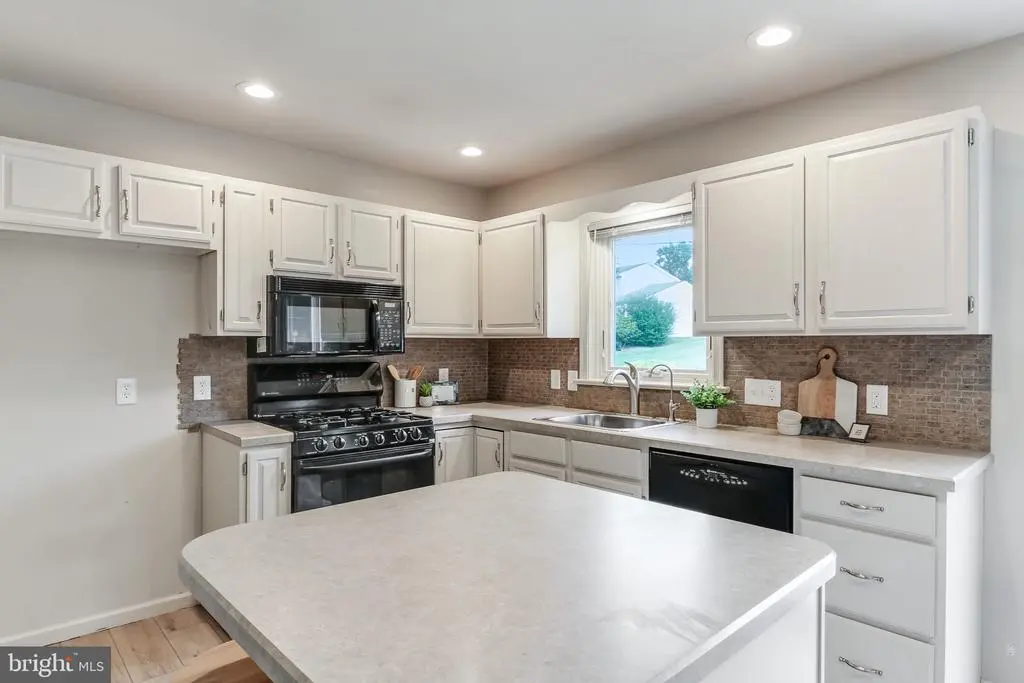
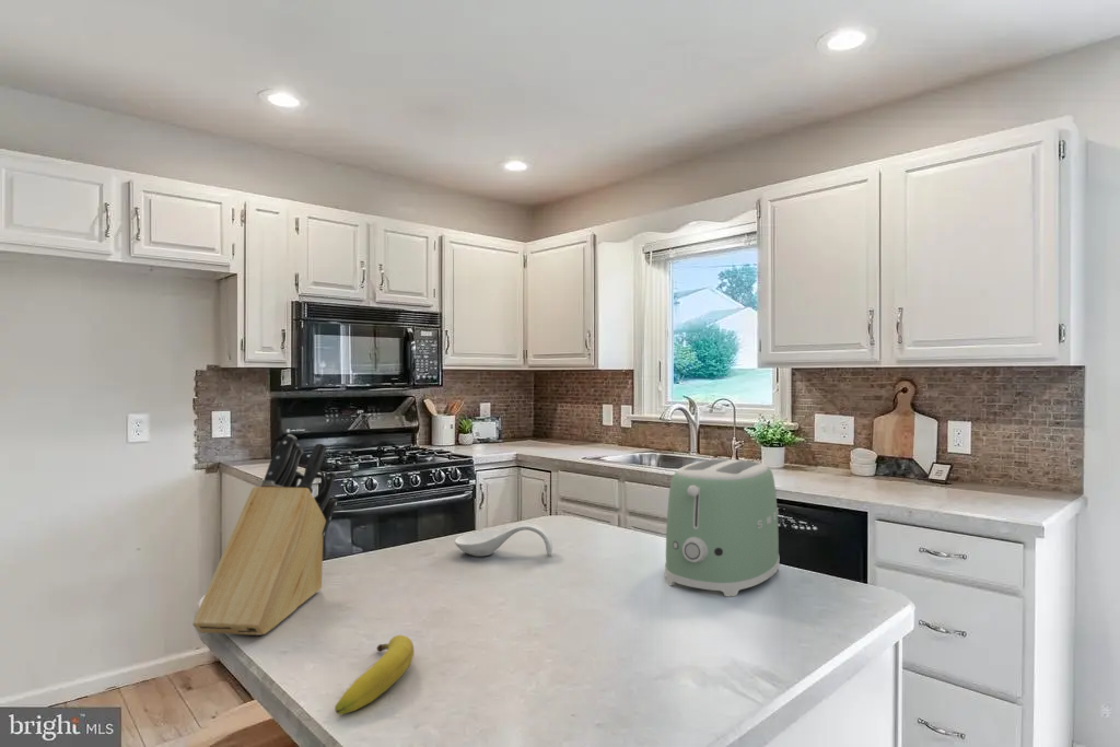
+ toaster [664,458,780,598]
+ fruit [334,634,416,716]
+ spoon rest [454,522,553,557]
+ knife block [191,433,339,637]
